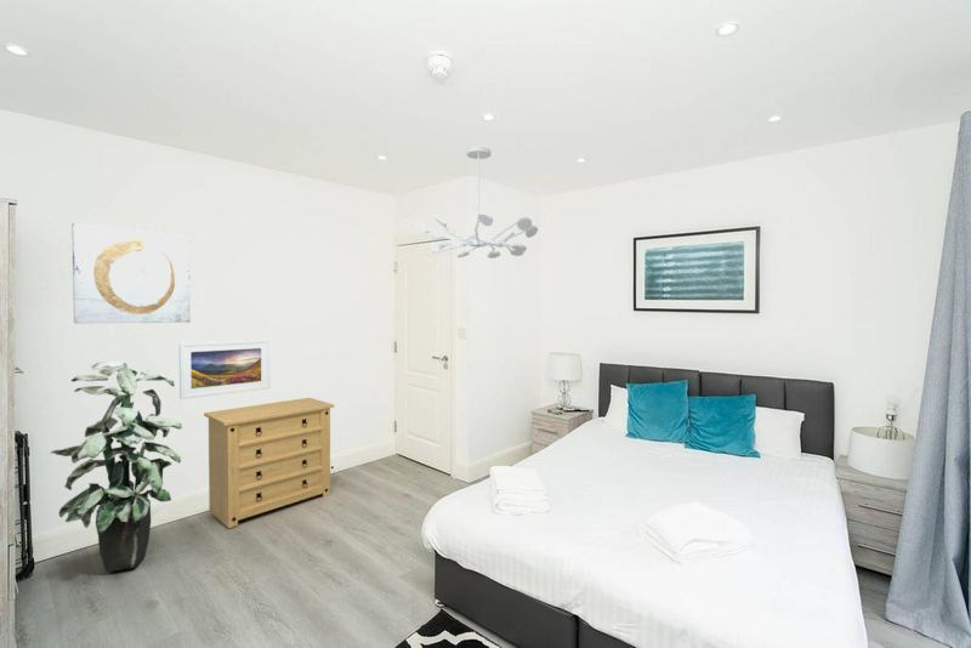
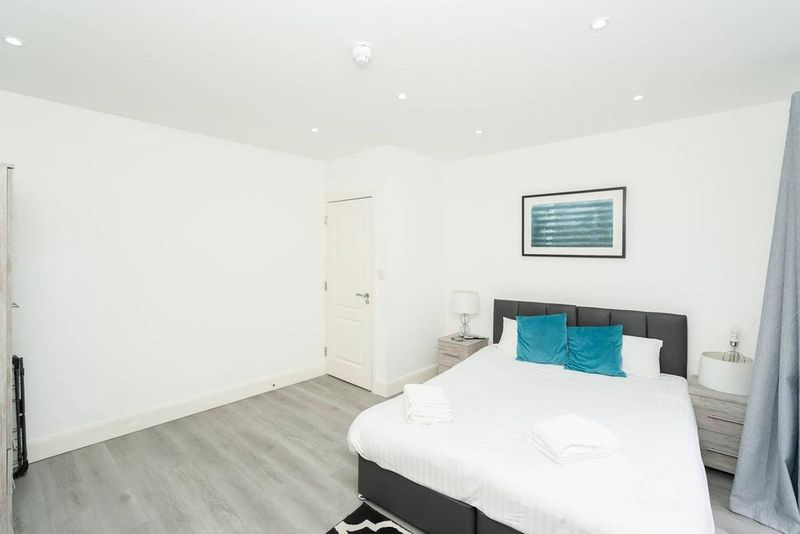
- dresser [203,397,335,529]
- wall art [70,222,192,325]
- indoor plant [50,360,183,573]
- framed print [178,339,272,400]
- chandelier [415,146,539,260]
